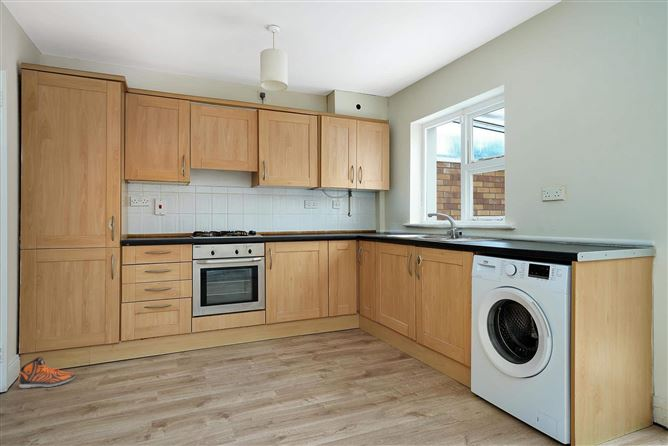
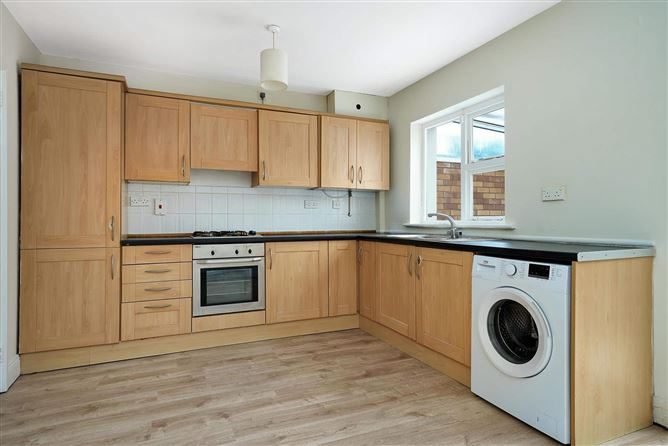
- sneaker [17,356,76,389]
